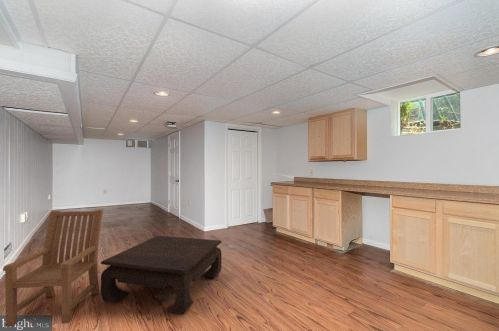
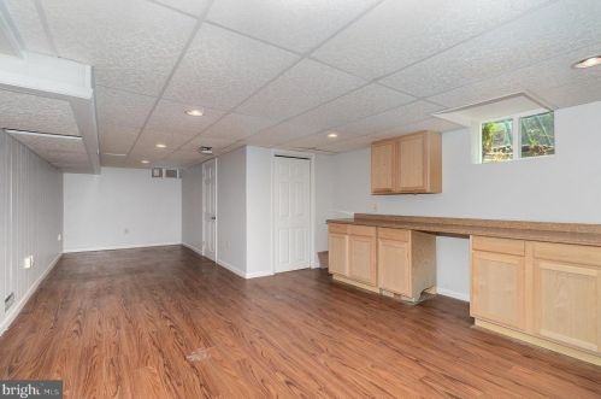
- armchair [2,209,104,328]
- coffee table [100,235,223,315]
